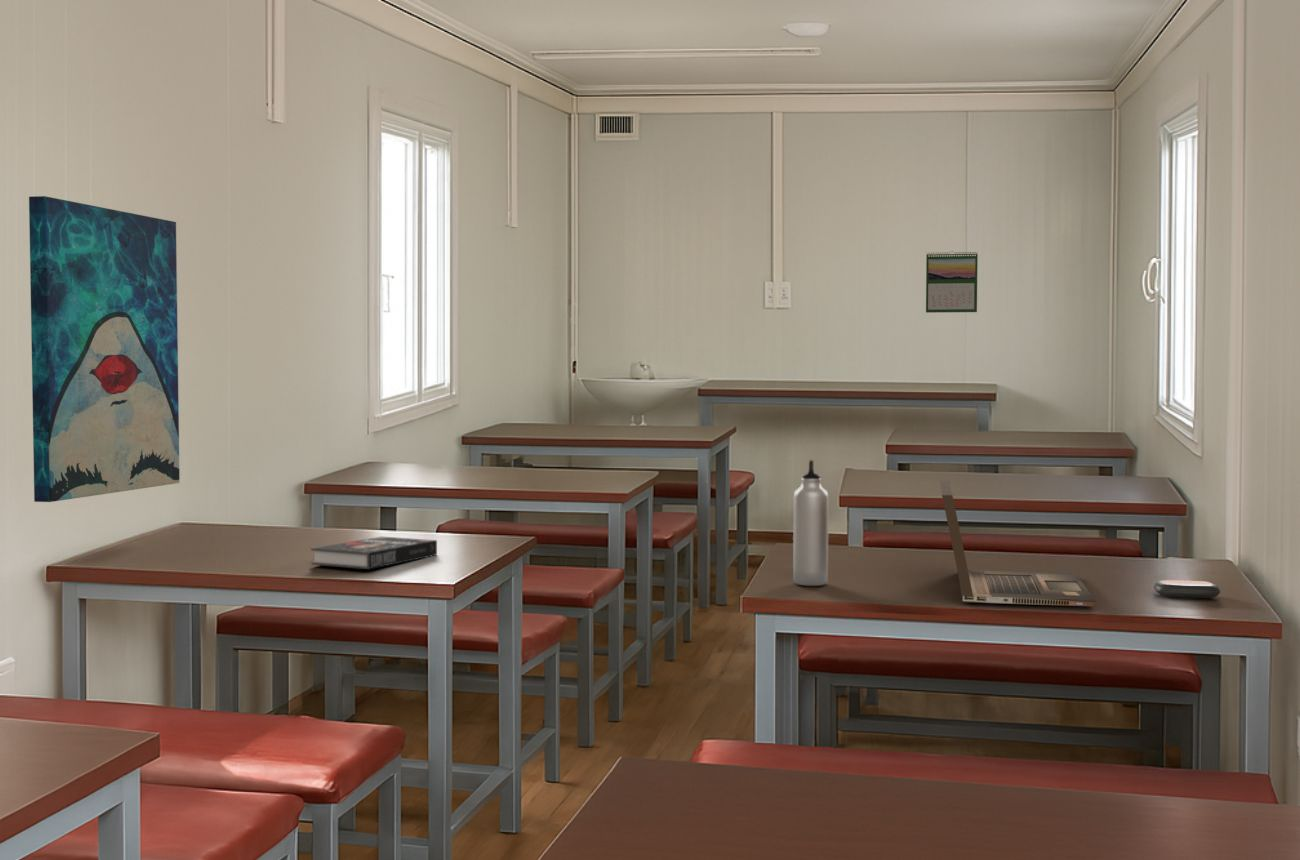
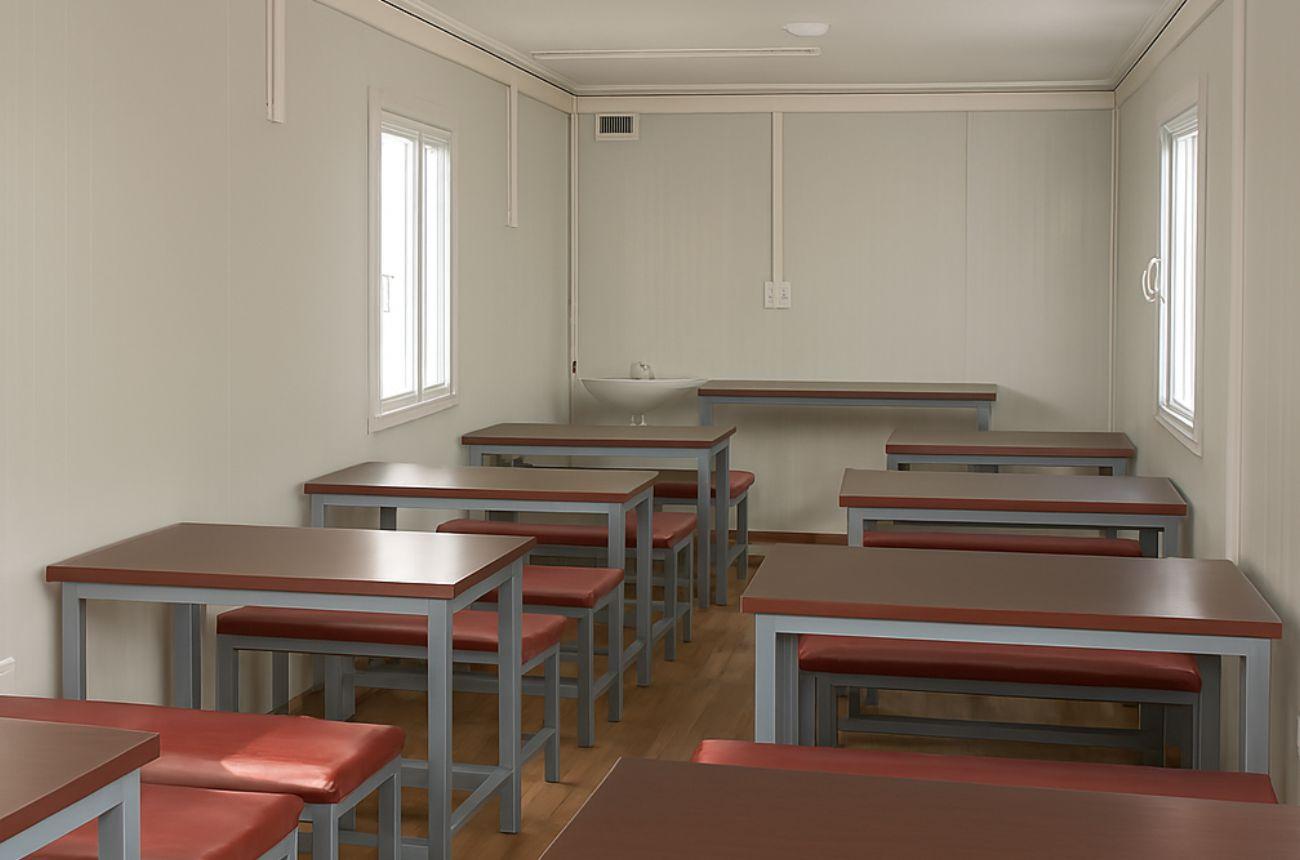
- book [310,535,438,570]
- wall art [28,195,181,503]
- calendar [925,250,979,314]
- laptop [939,480,1096,607]
- water bottle [792,459,829,587]
- remote control [1153,579,1221,599]
